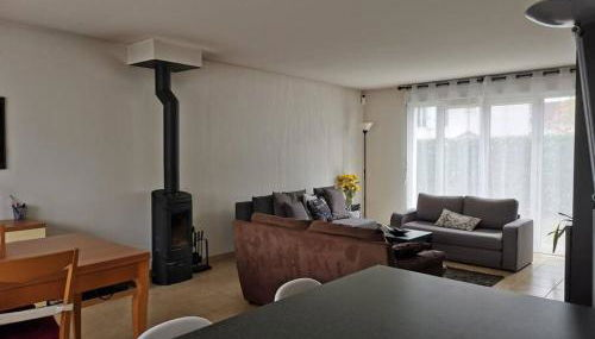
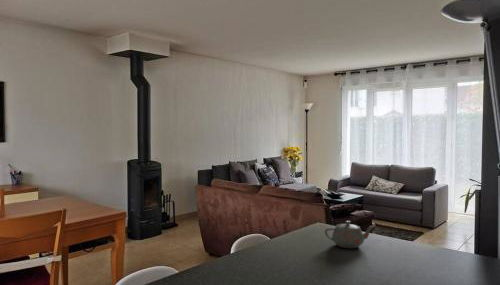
+ teapot [324,220,375,249]
